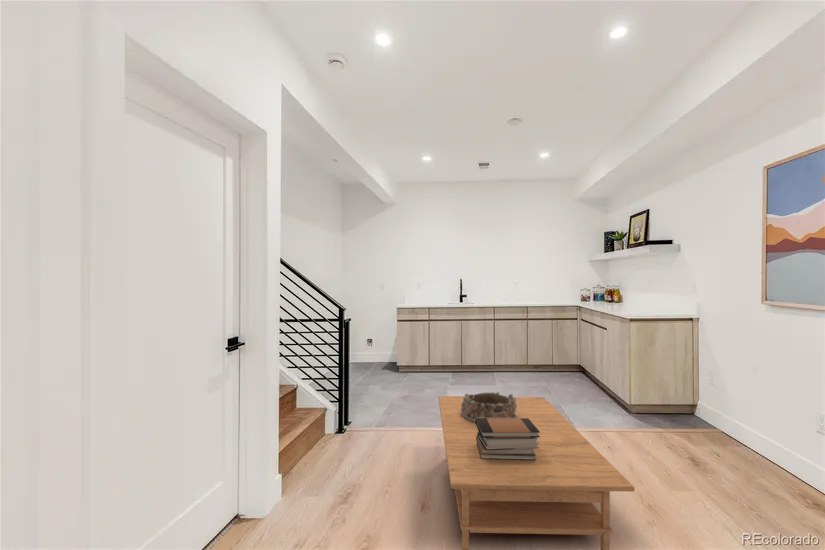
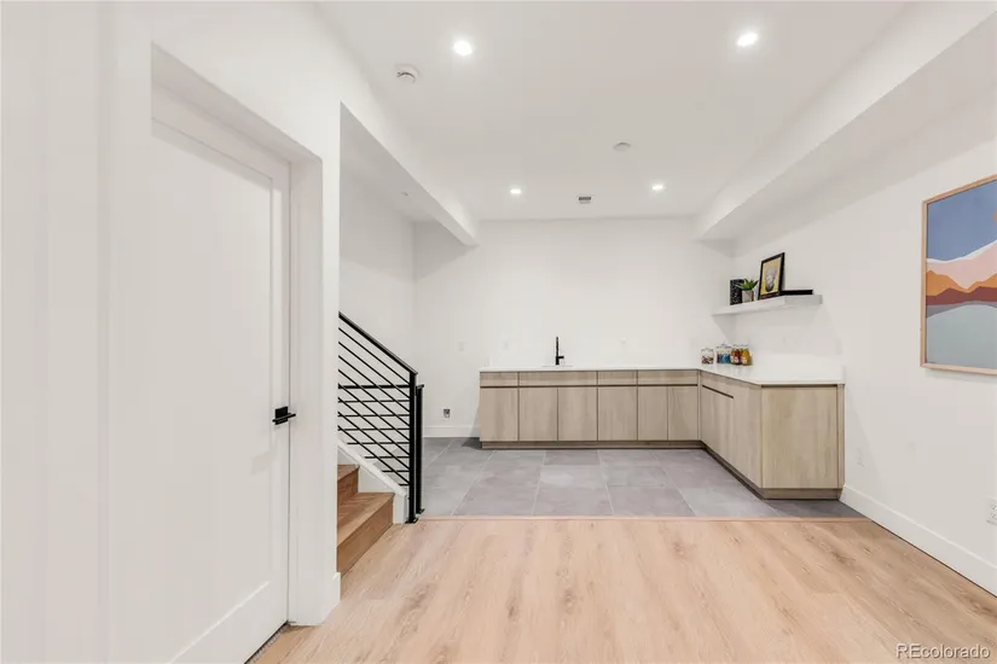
- book stack [475,418,540,461]
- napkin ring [460,391,518,423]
- coffee table [437,395,635,550]
